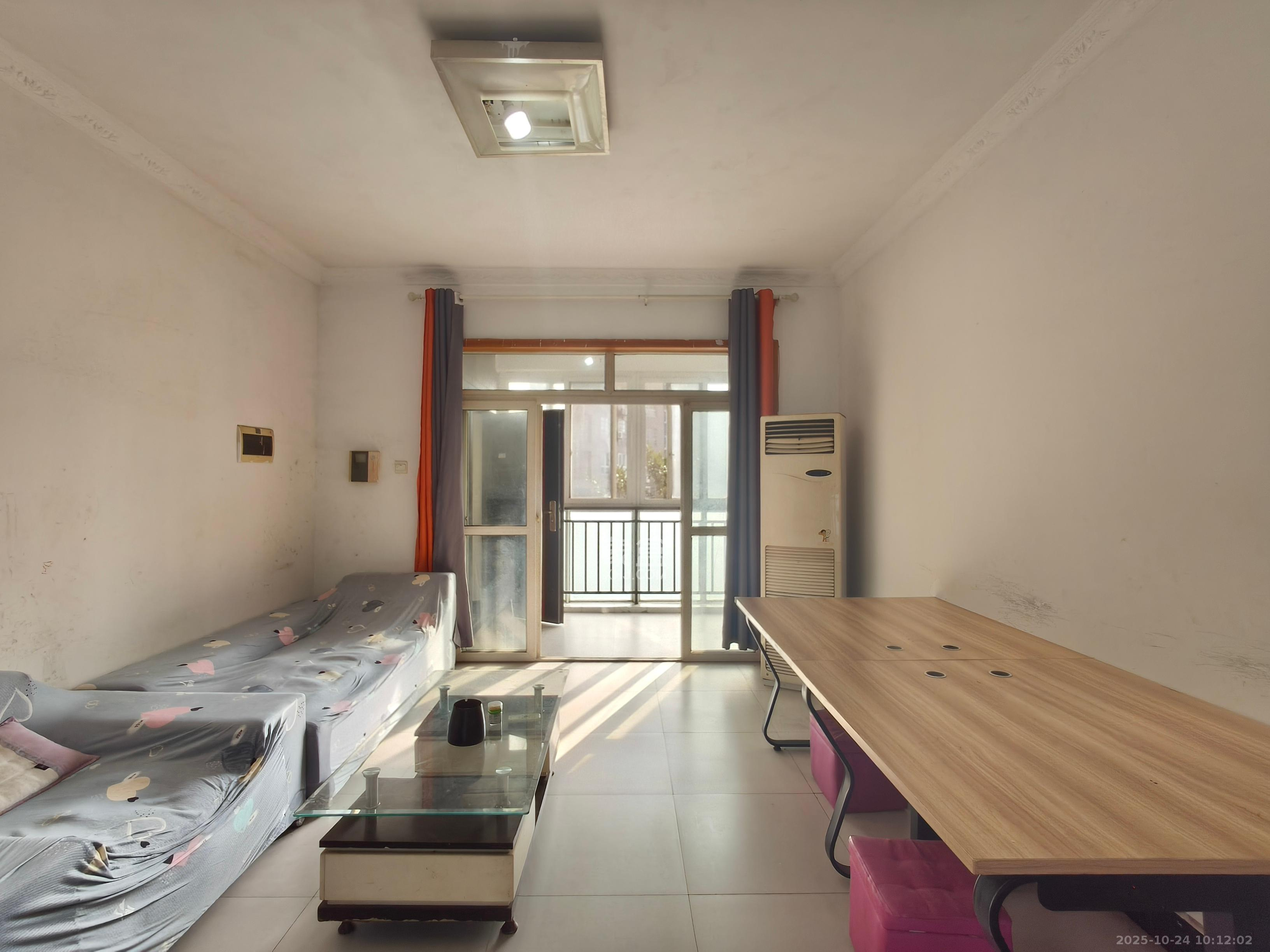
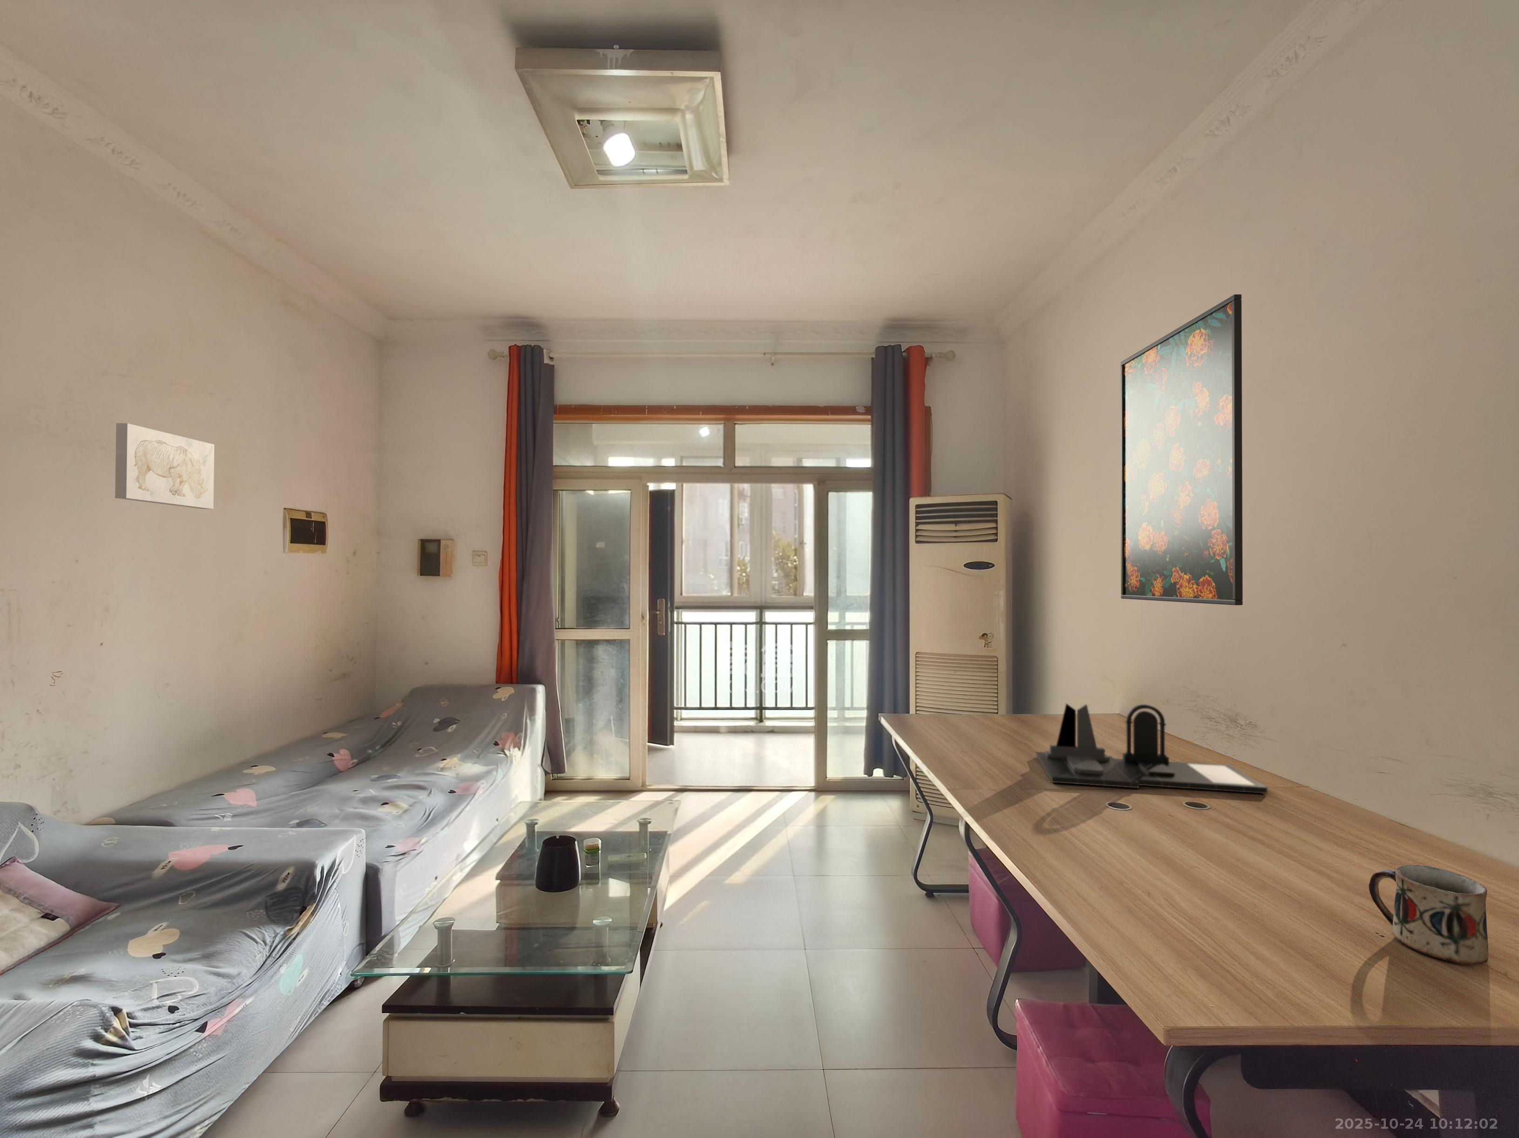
+ wall art [115,423,215,509]
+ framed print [1121,294,1243,606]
+ desk organizer [1036,703,1268,794]
+ mug [1368,864,1489,965]
